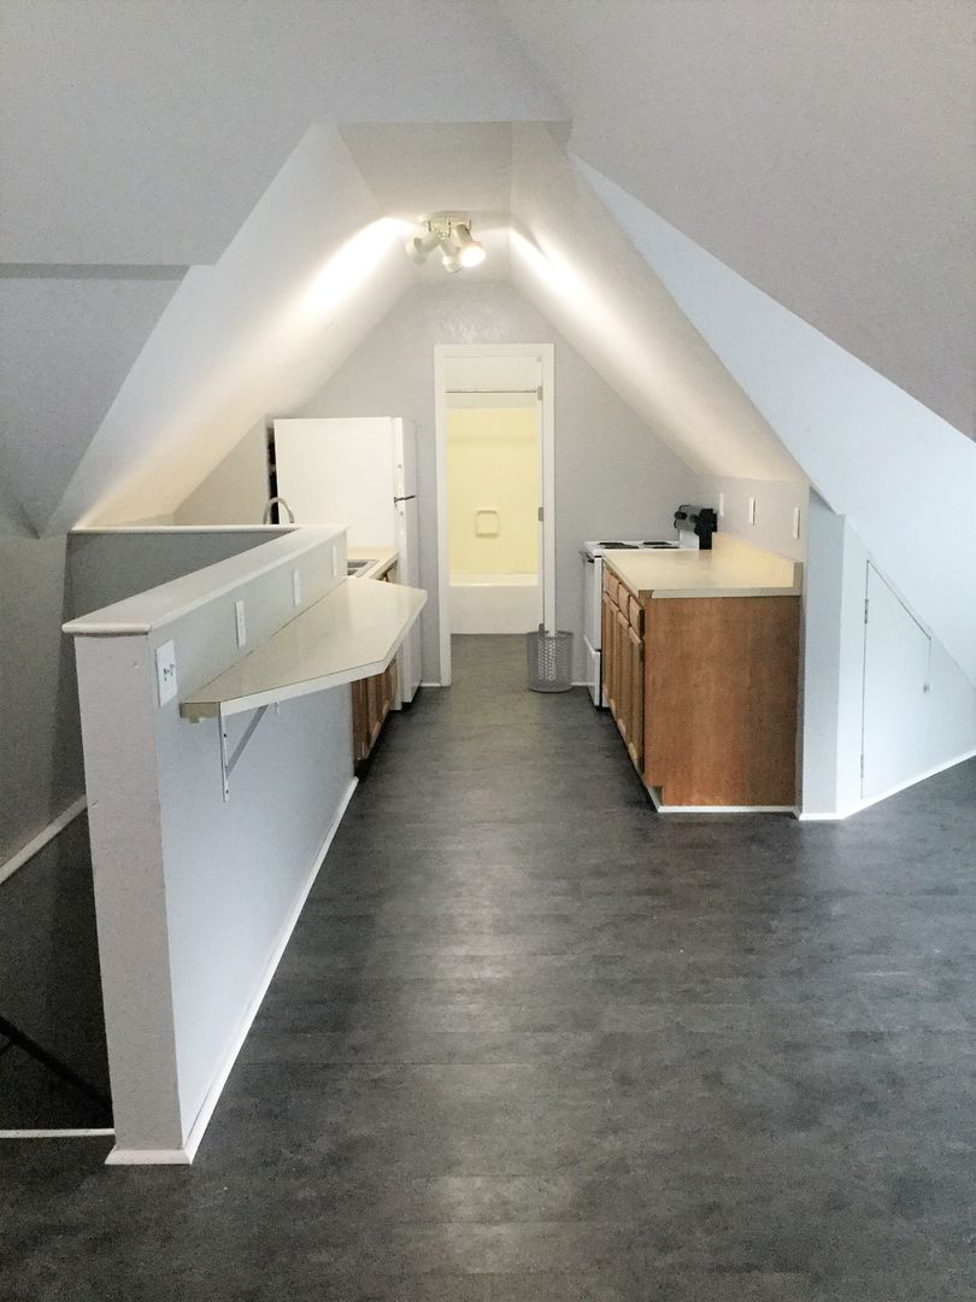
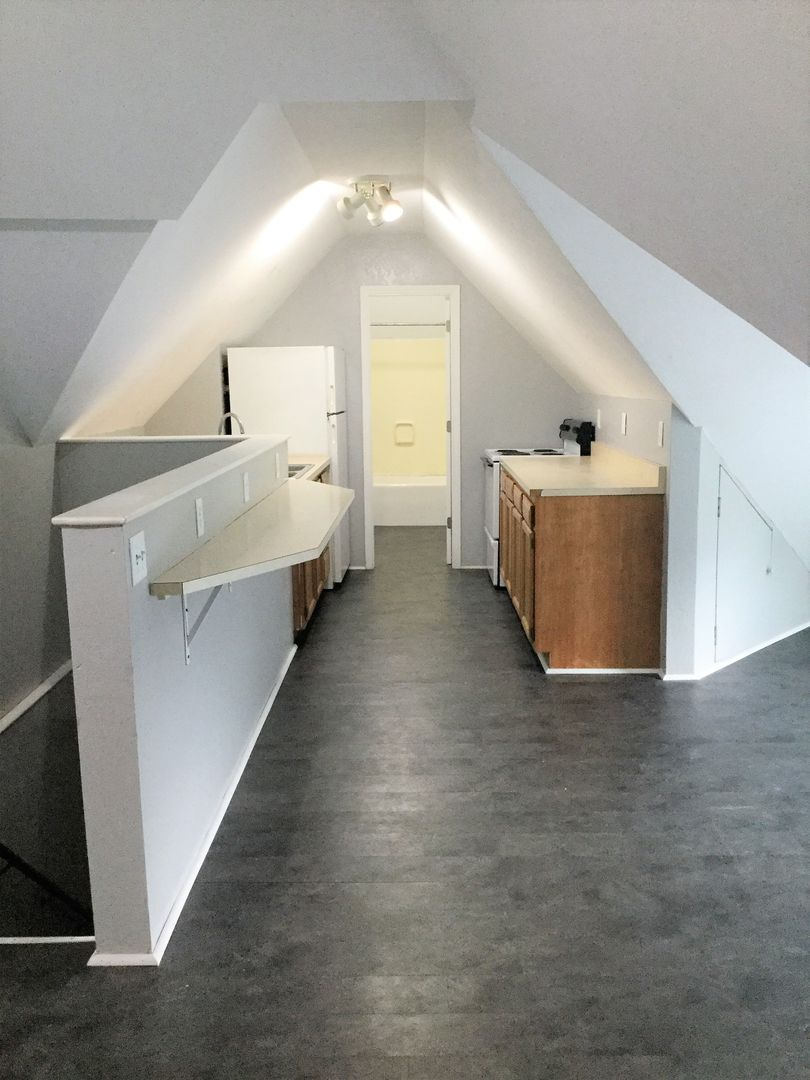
- waste bin [525,629,575,693]
